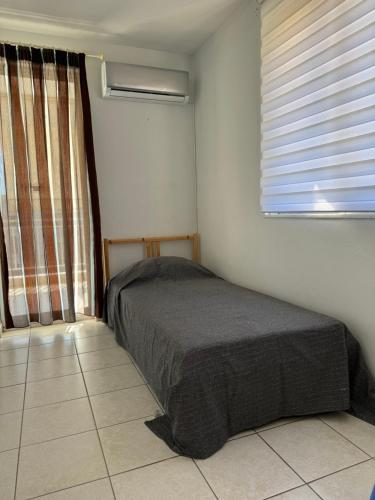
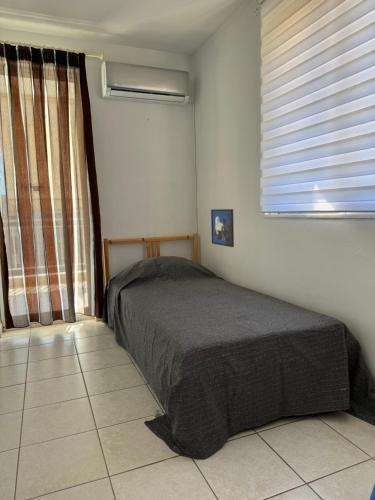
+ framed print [210,208,235,248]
